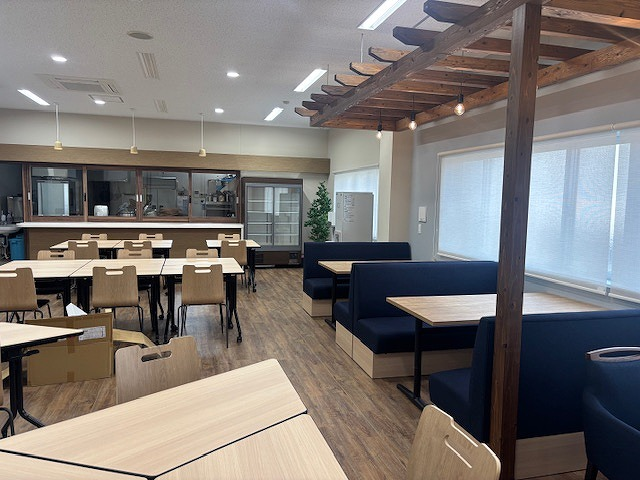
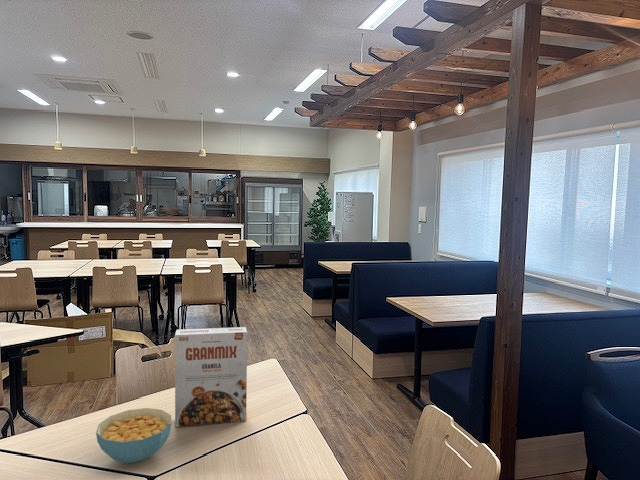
+ cereal bowl [95,407,172,464]
+ cereal box [174,326,248,428]
